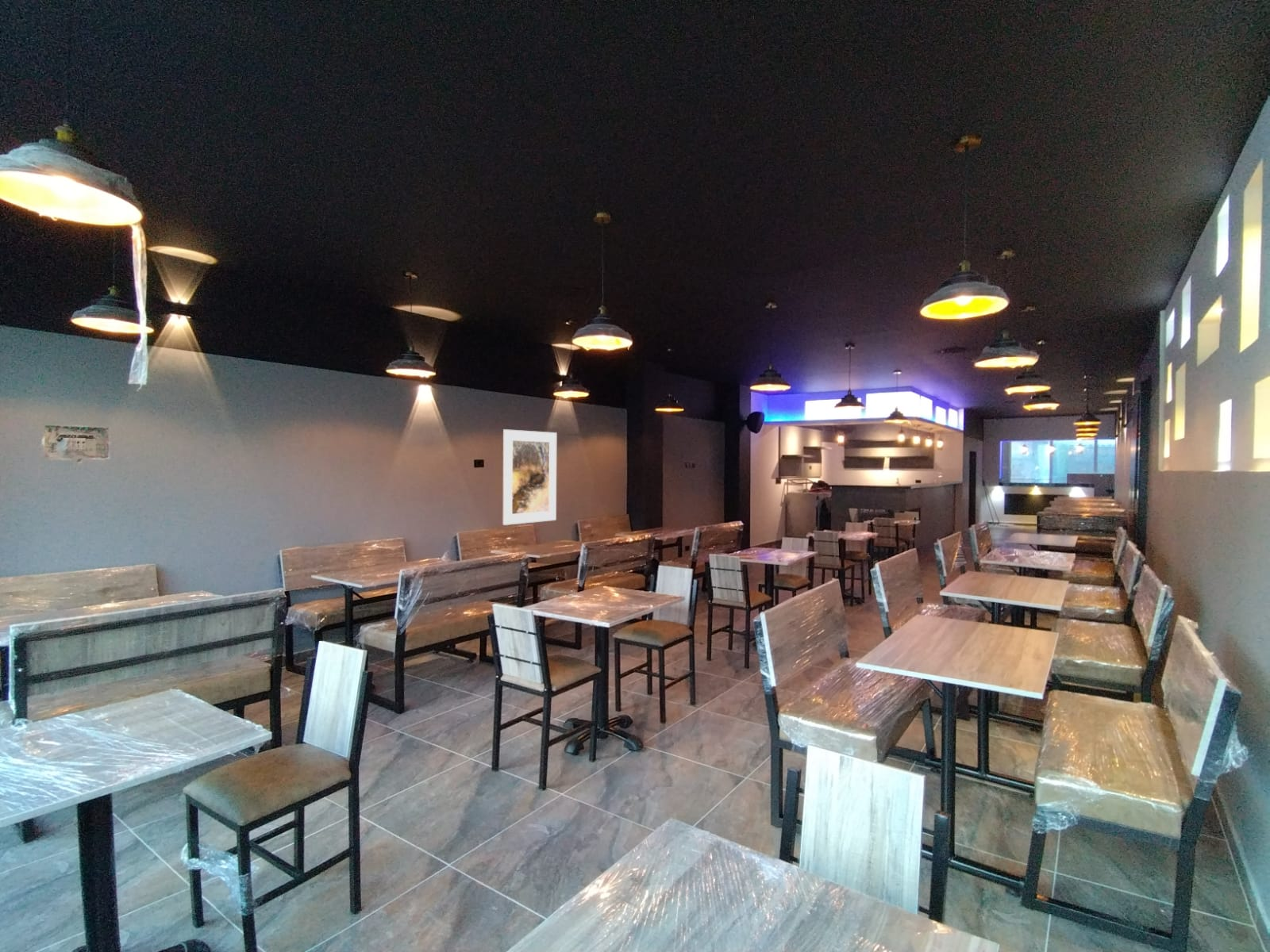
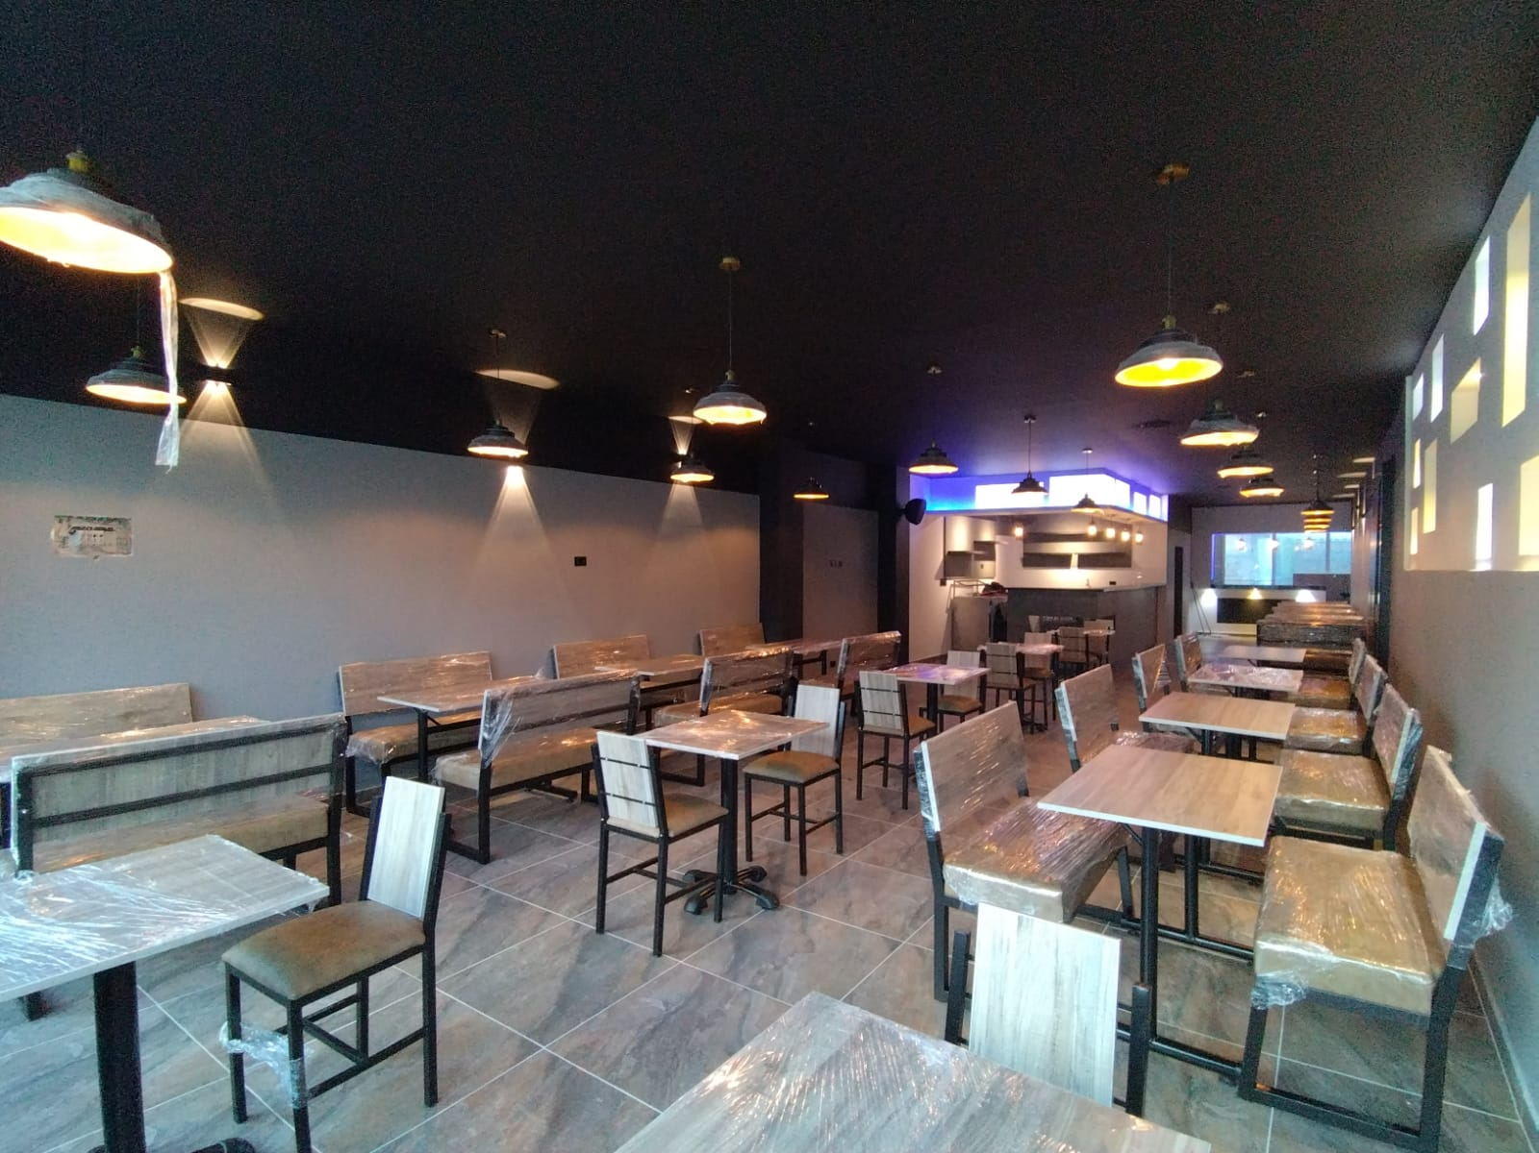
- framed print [502,428,557,526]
